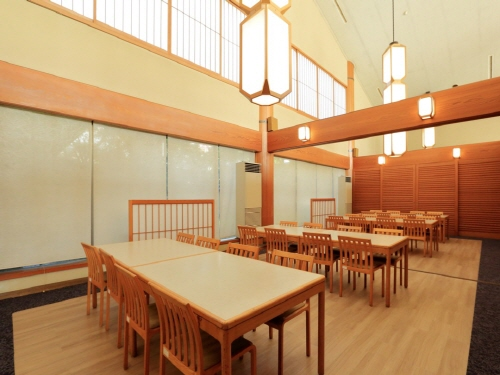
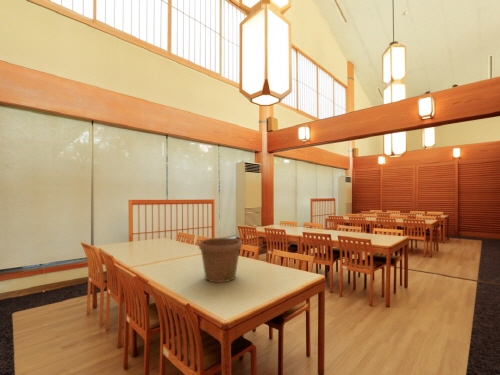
+ flower pot [197,237,243,284]
